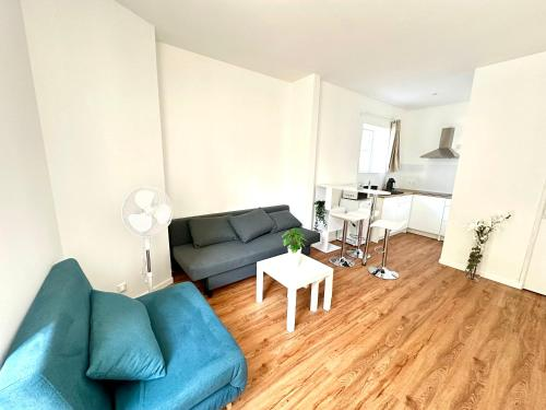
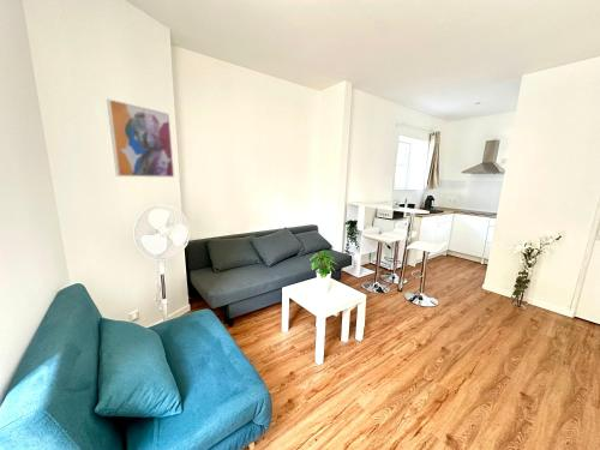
+ wall art [106,97,175,179]
